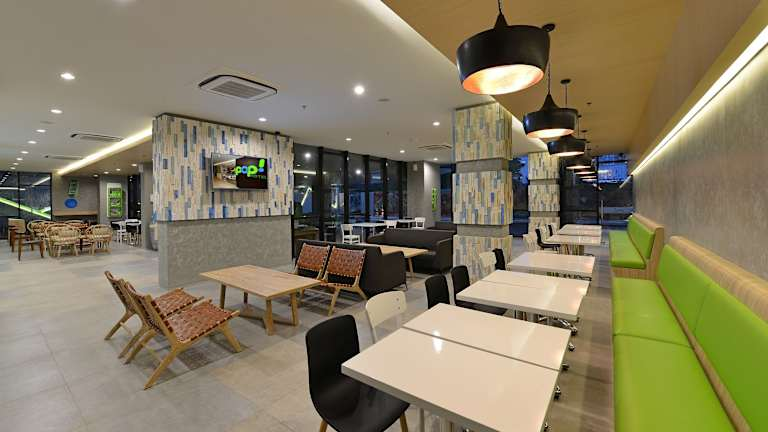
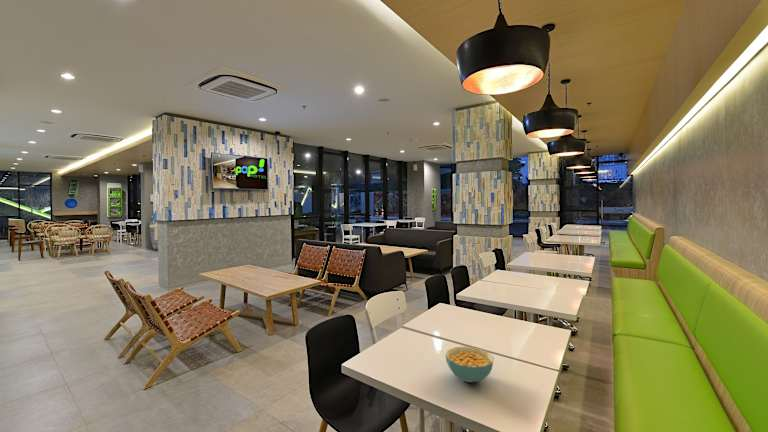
+ cereal bowl [445,345,495,383]
